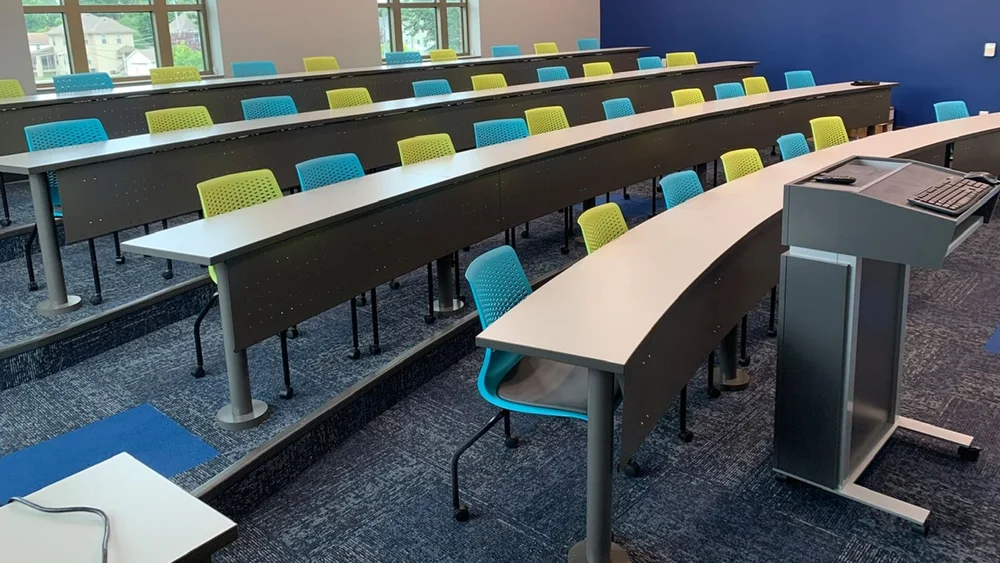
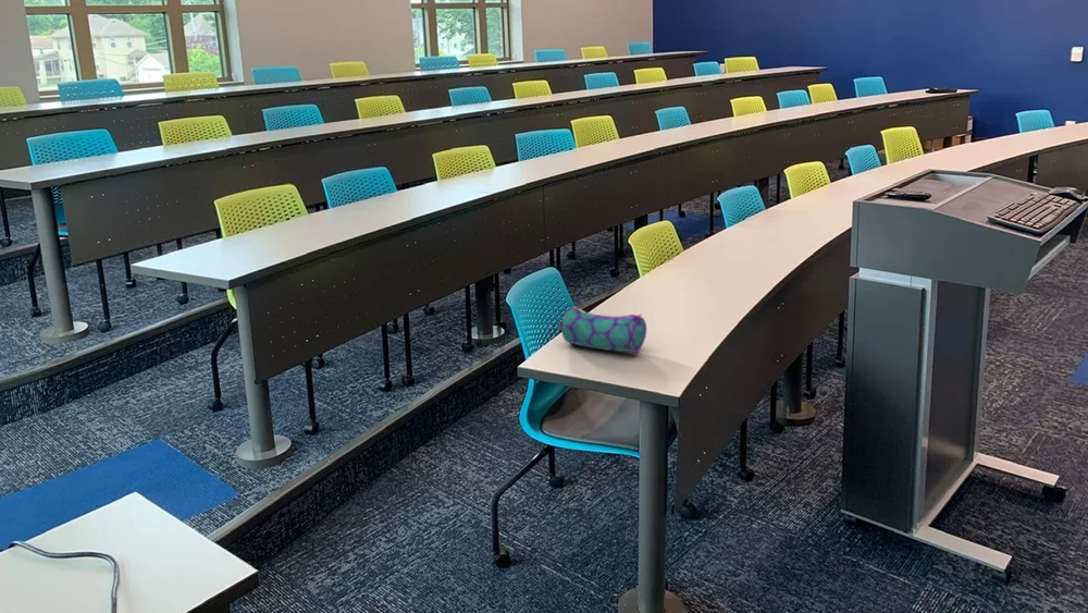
+ pencil case [556,305,647,354]
